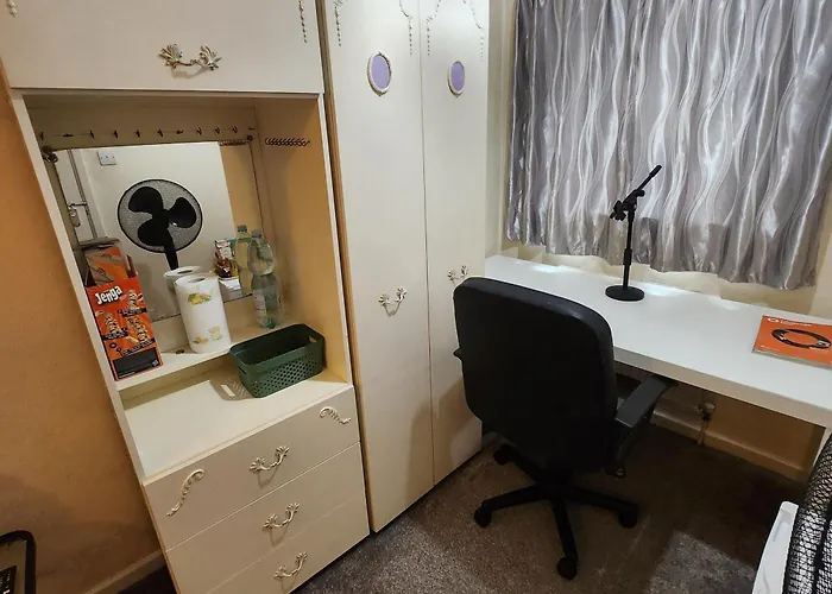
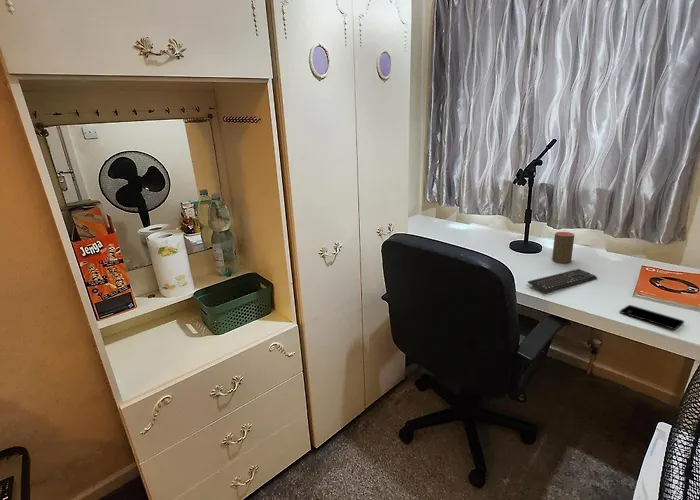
+ cup [551,231,576,264]
+ smartphone [619,304,686,330]
+ keyboard [527,268,598,293]
